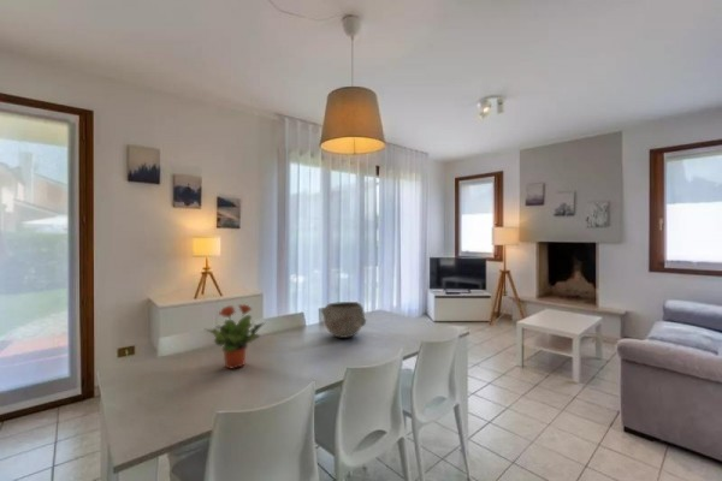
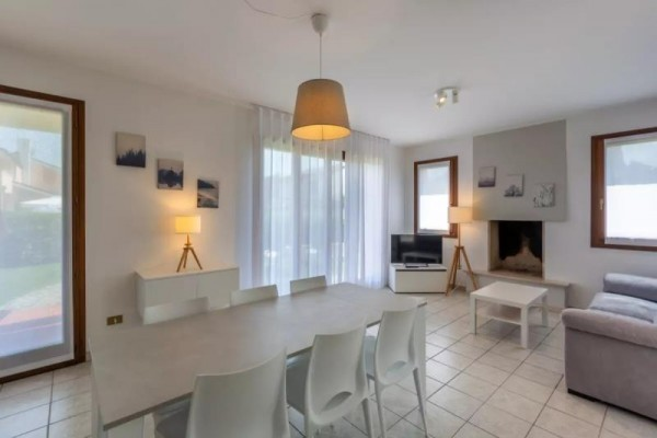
- bowl [320,301,367,339]
- potted plant [203,303,266,370]
